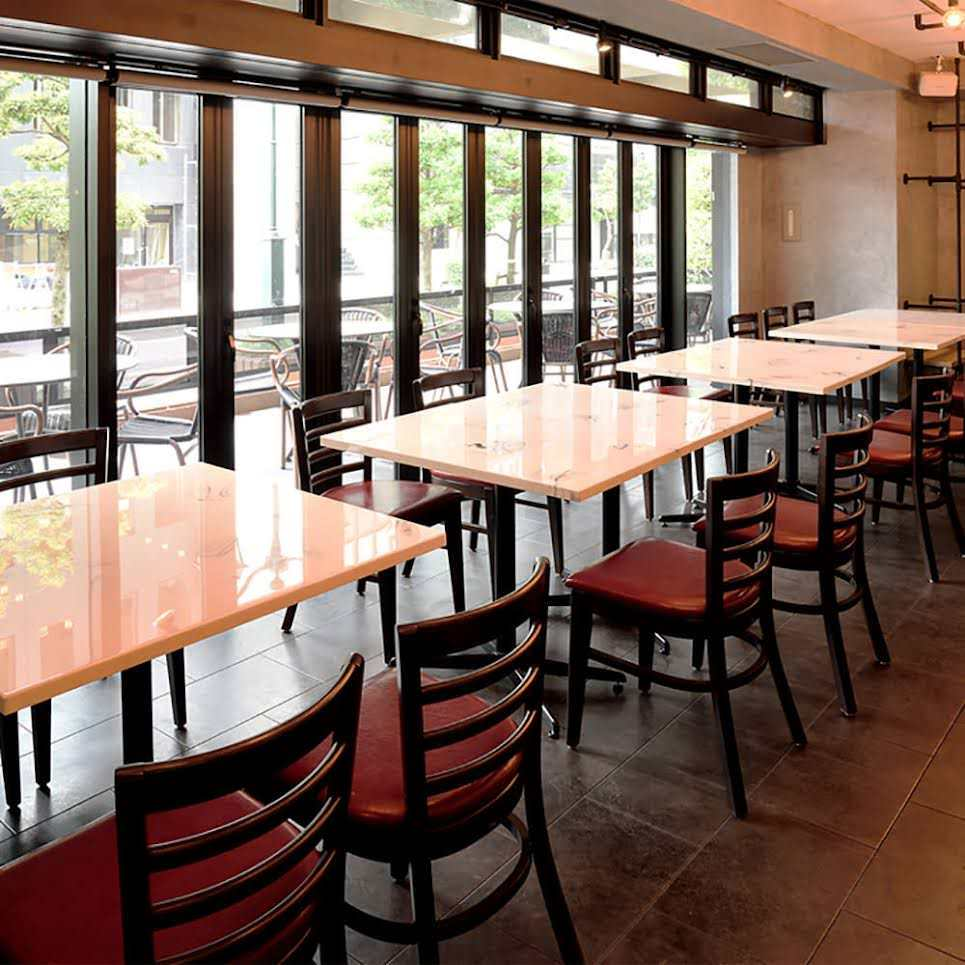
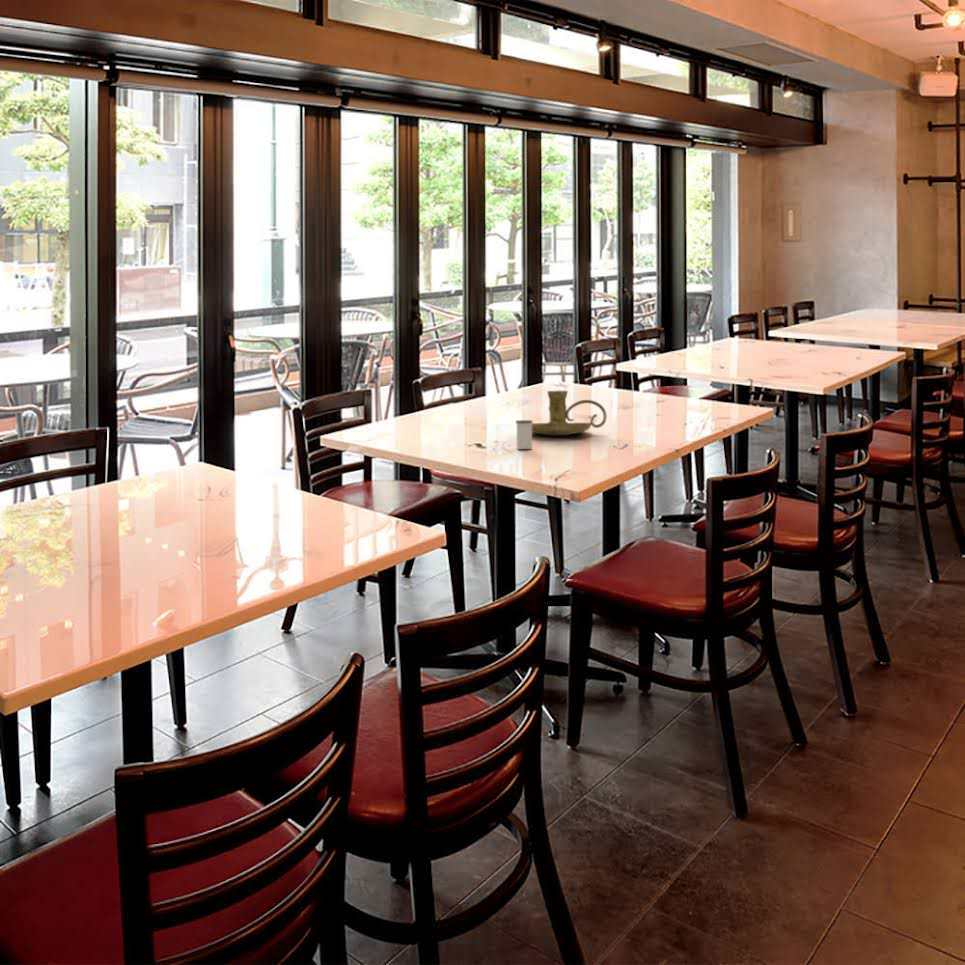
+ salt shaker [515,419,533,450]
+ candle holder [532,390,608,436]
